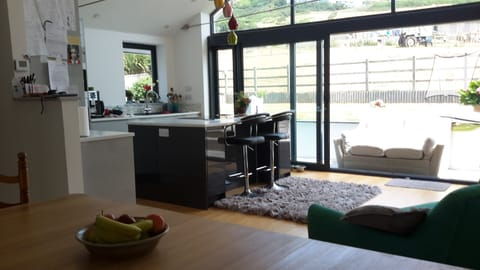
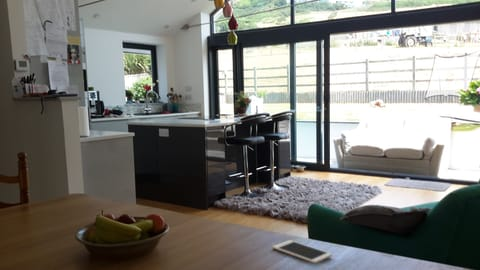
+ cell phone [272,239,333,264]
